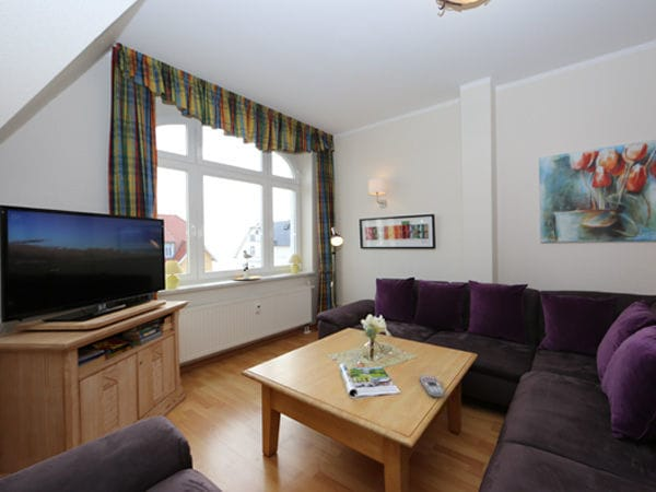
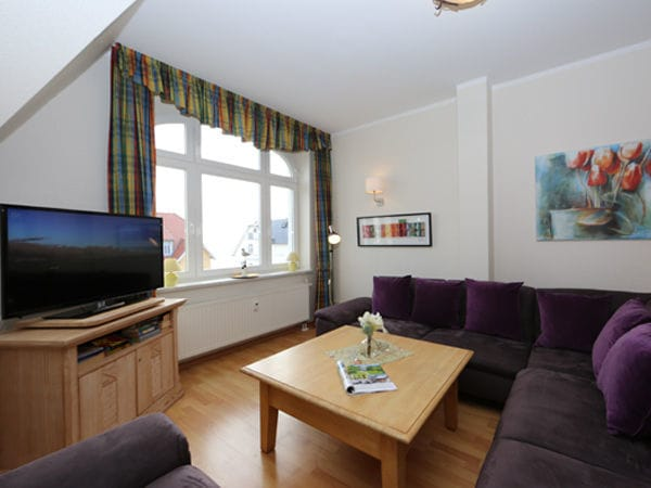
- remote control [418,375,446,399]
